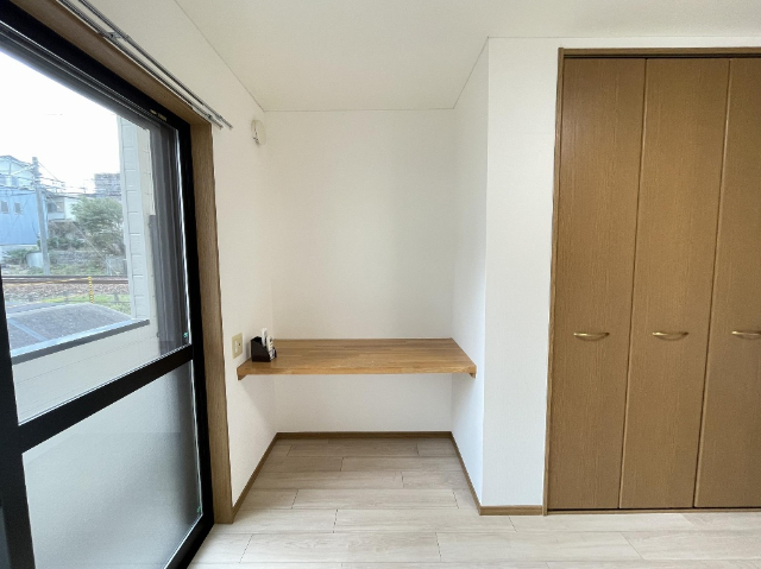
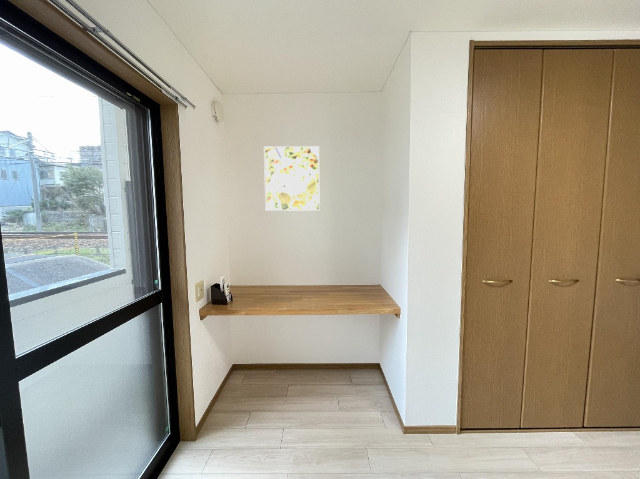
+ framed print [263,145,321,212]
